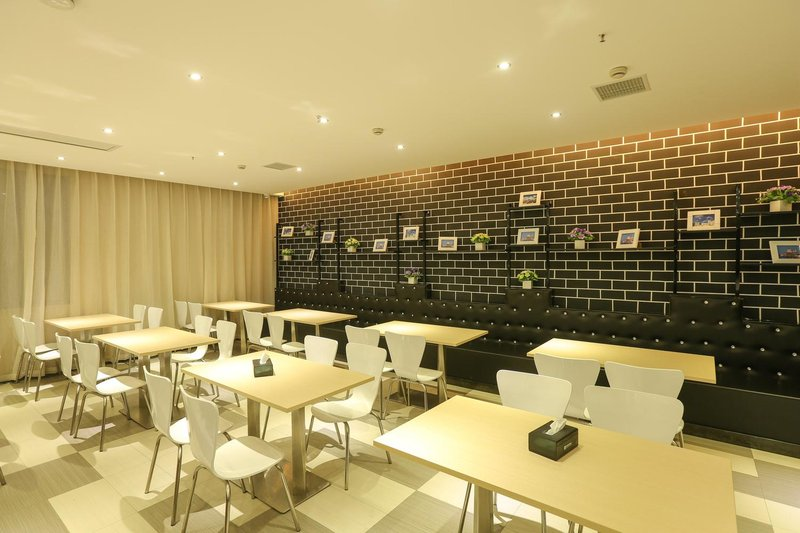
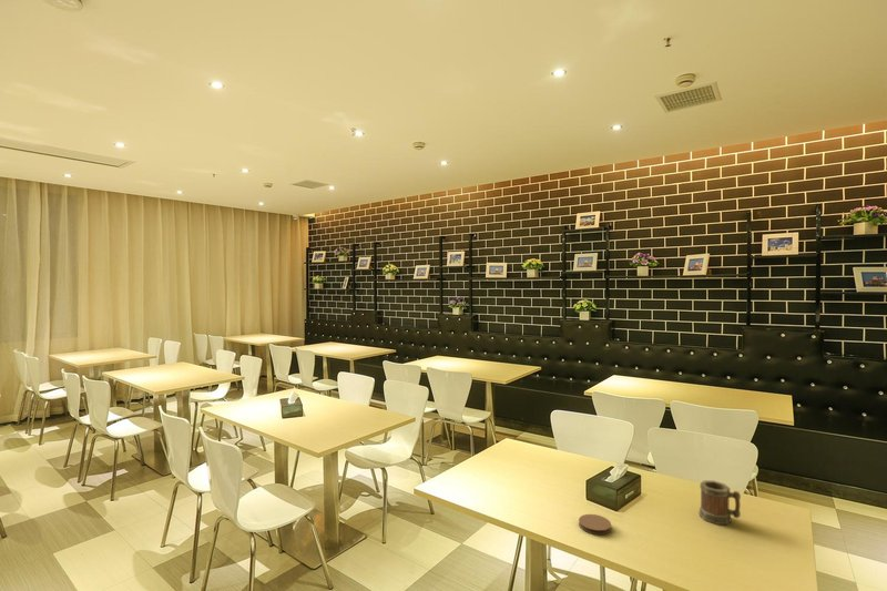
+ coaster [578,513,612,536]
+ mug [697,479,742,526]
